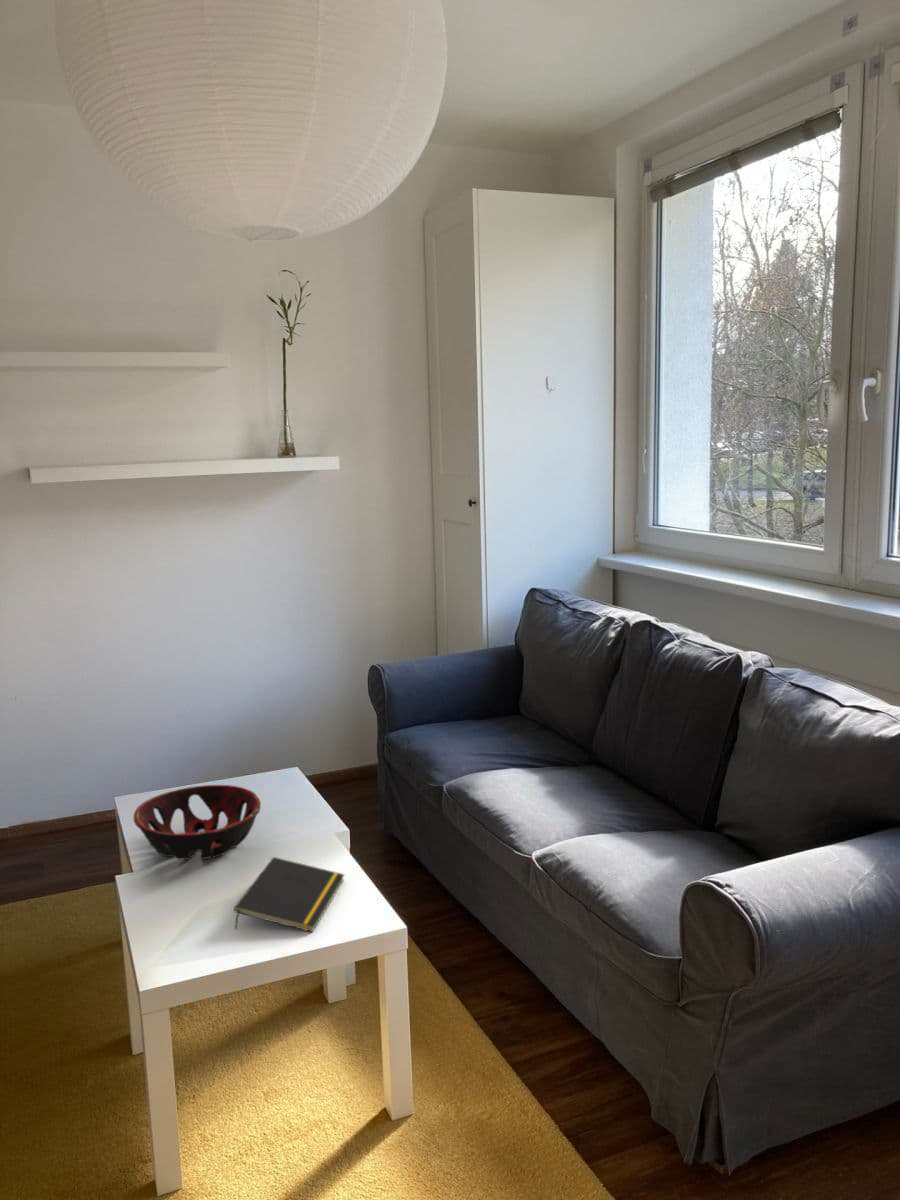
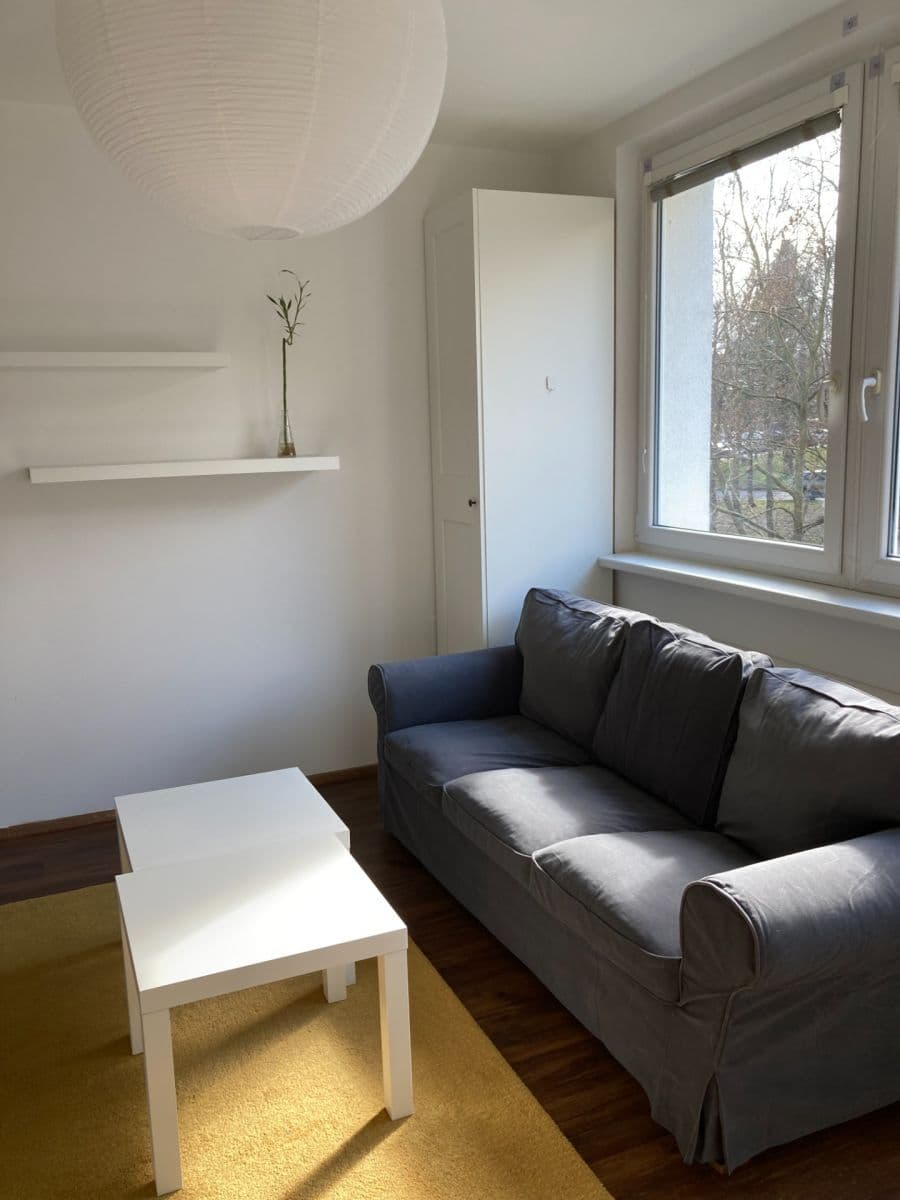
- notepad [233,856,346,933]
- decorative bowl [132,784,262,861]
